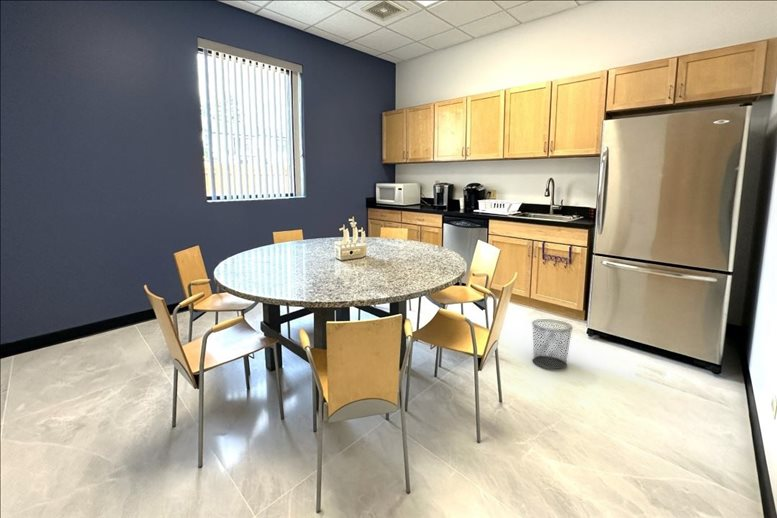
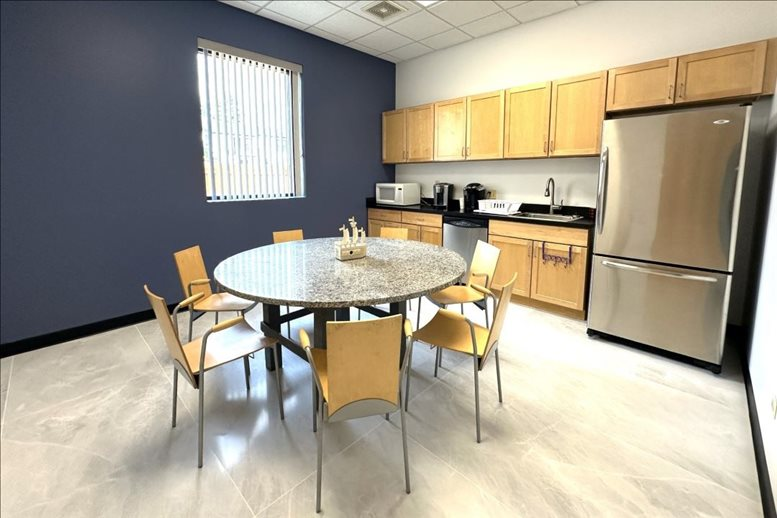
- waste bin [531,318,574,370]
